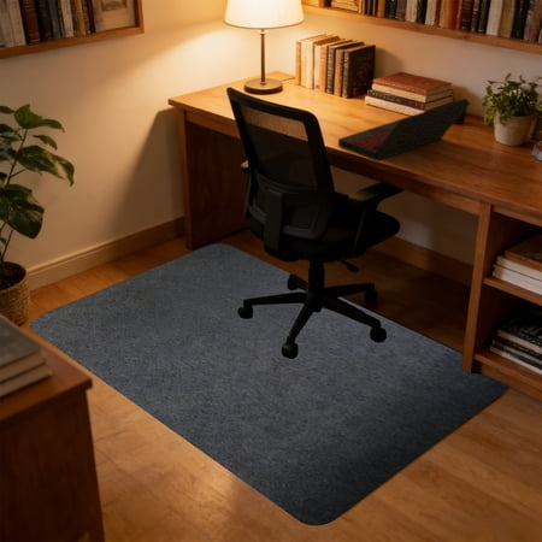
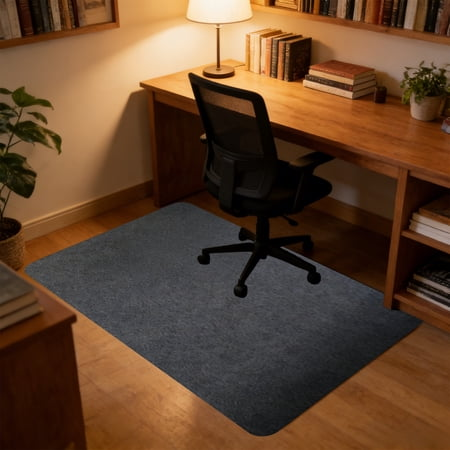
- laptop [337,98,471,163]
